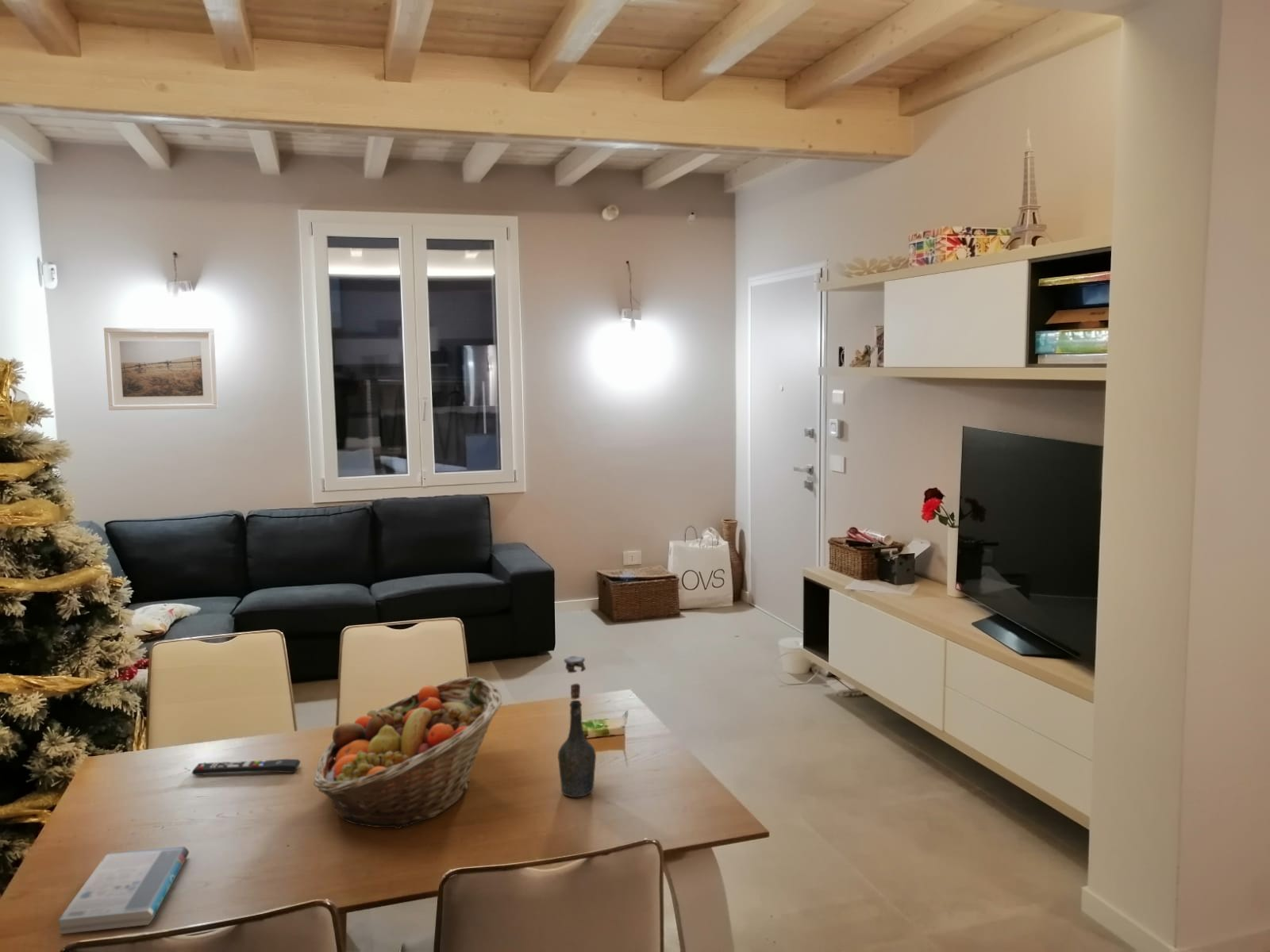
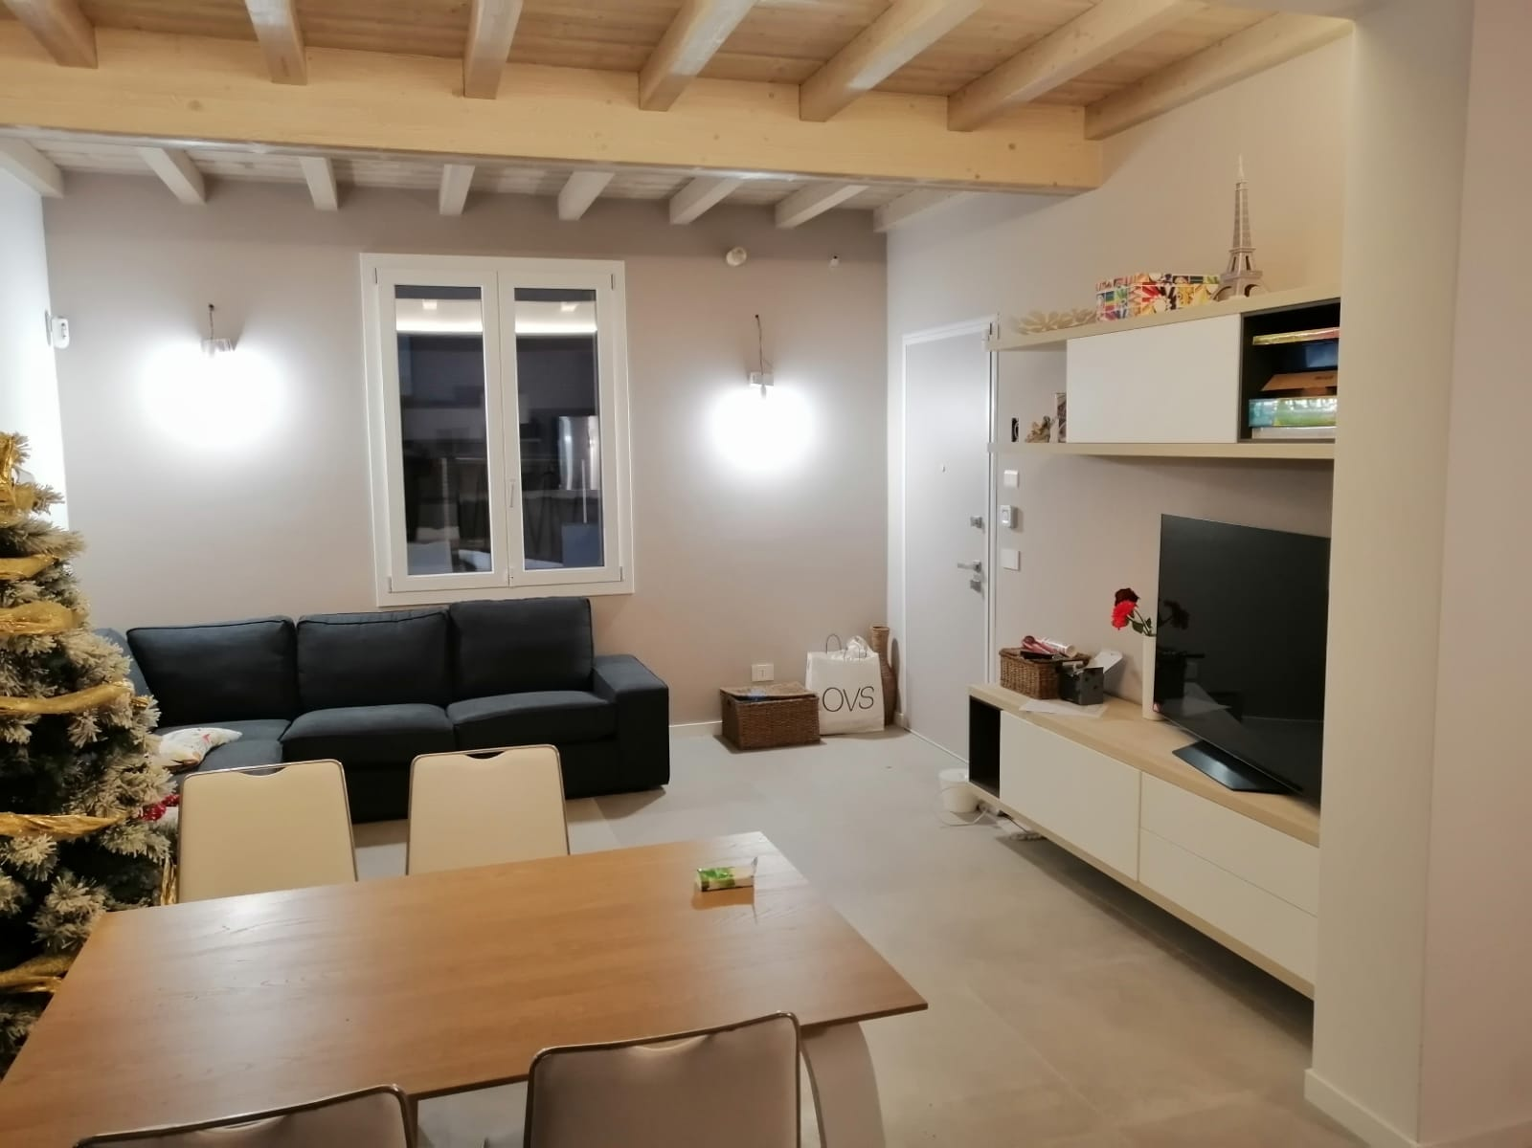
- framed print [103,327,219,411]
- remote control [191,758,302,776]
- fruit basket [313,676,503,830]
- book [58,846,190,935]
- bottle [557,655,597,798]
